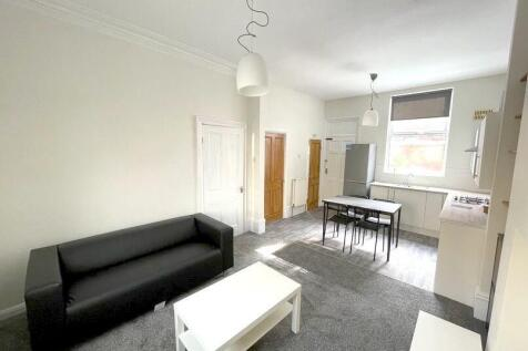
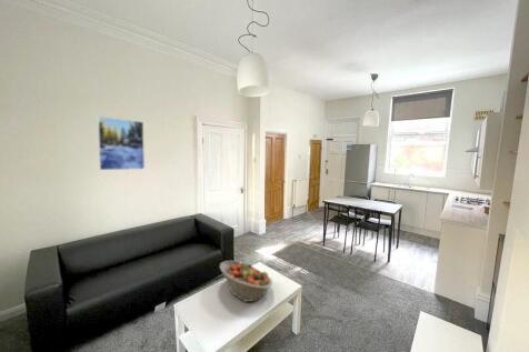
+ fruit basket [219,260,273,303]
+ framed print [97,115,146,171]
